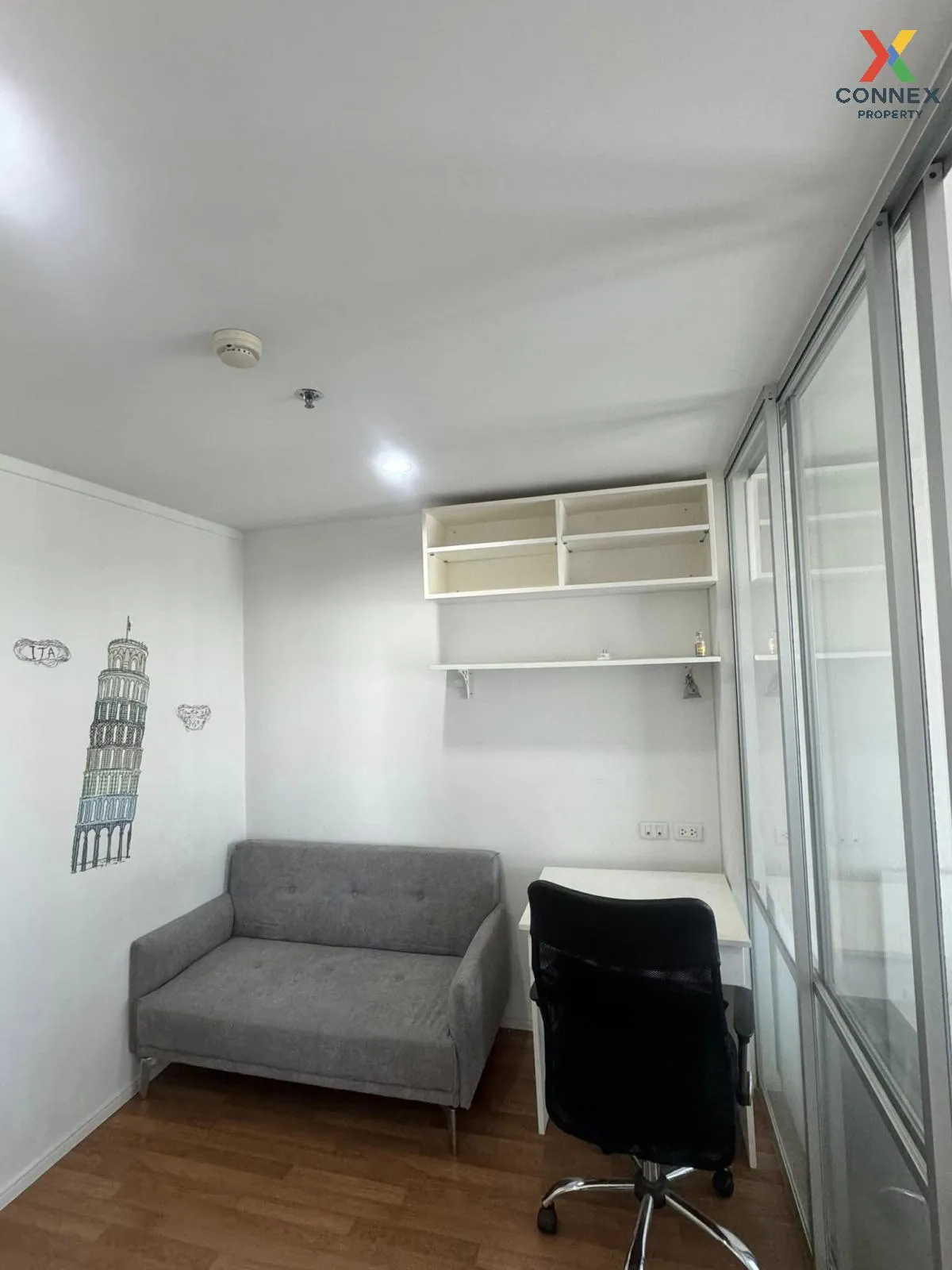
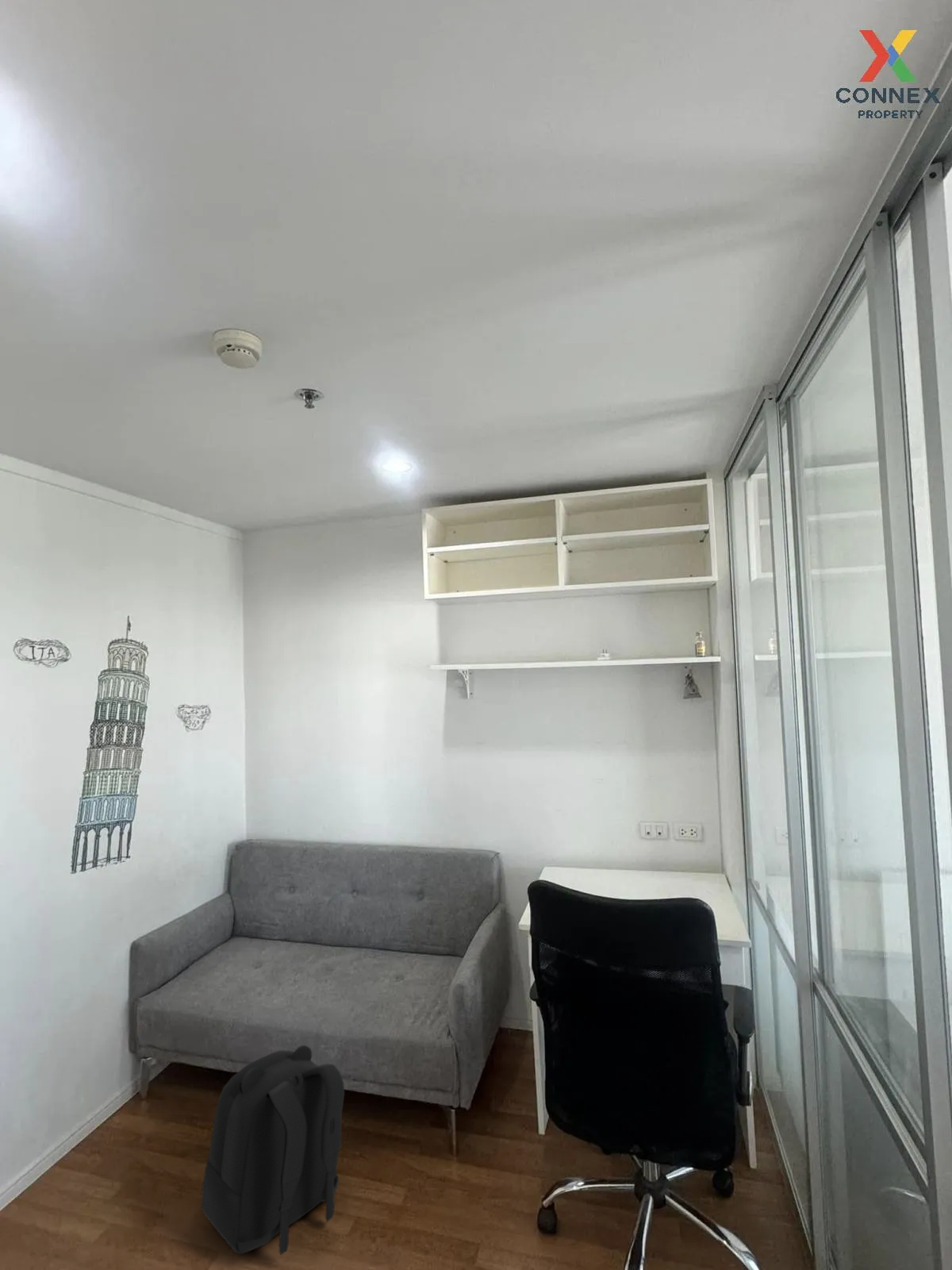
+ backpack [201,1045,345,1256]
